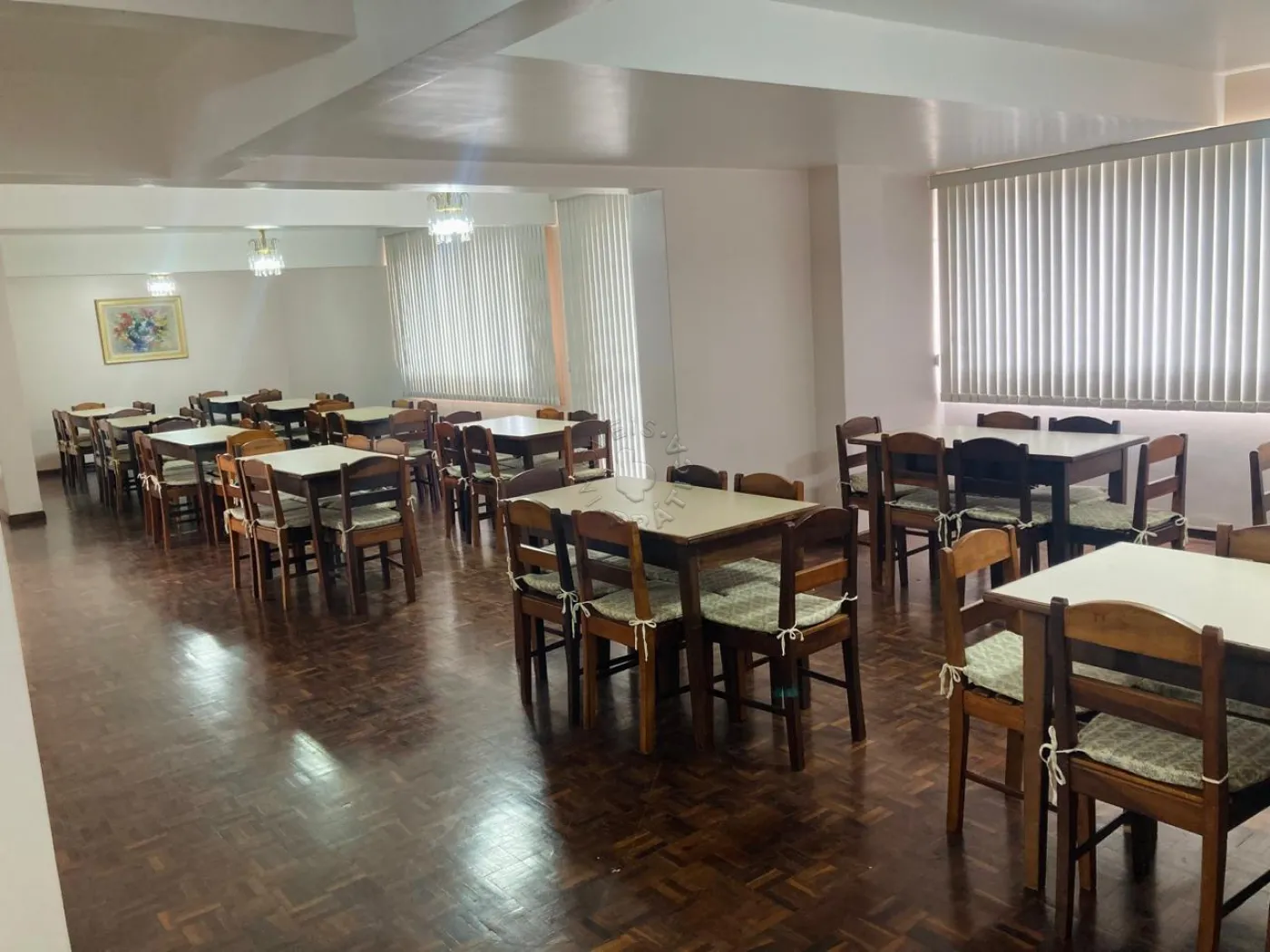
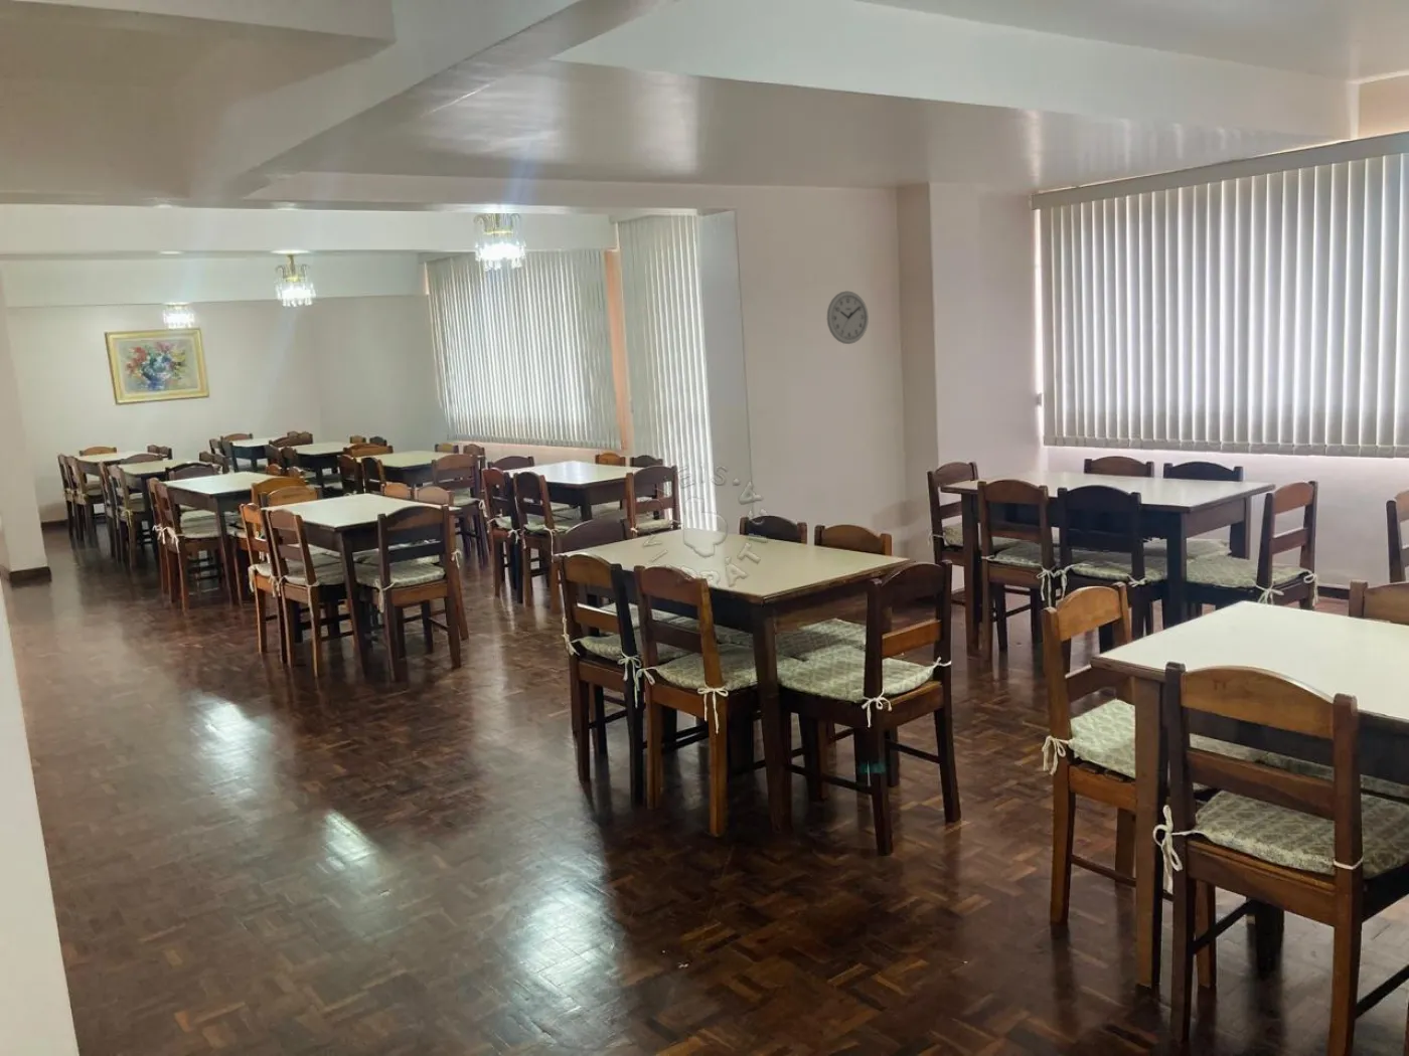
+ wall clock [825,290,870,345]
